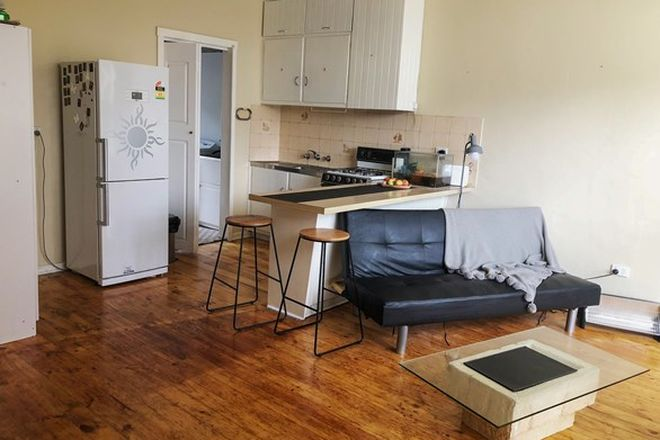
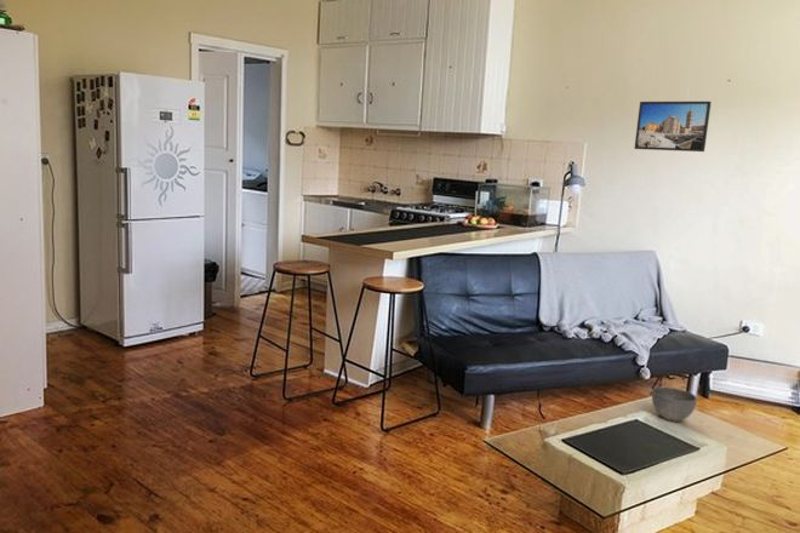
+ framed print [634,101,713,153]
+ bowl [651,386,698,423]
